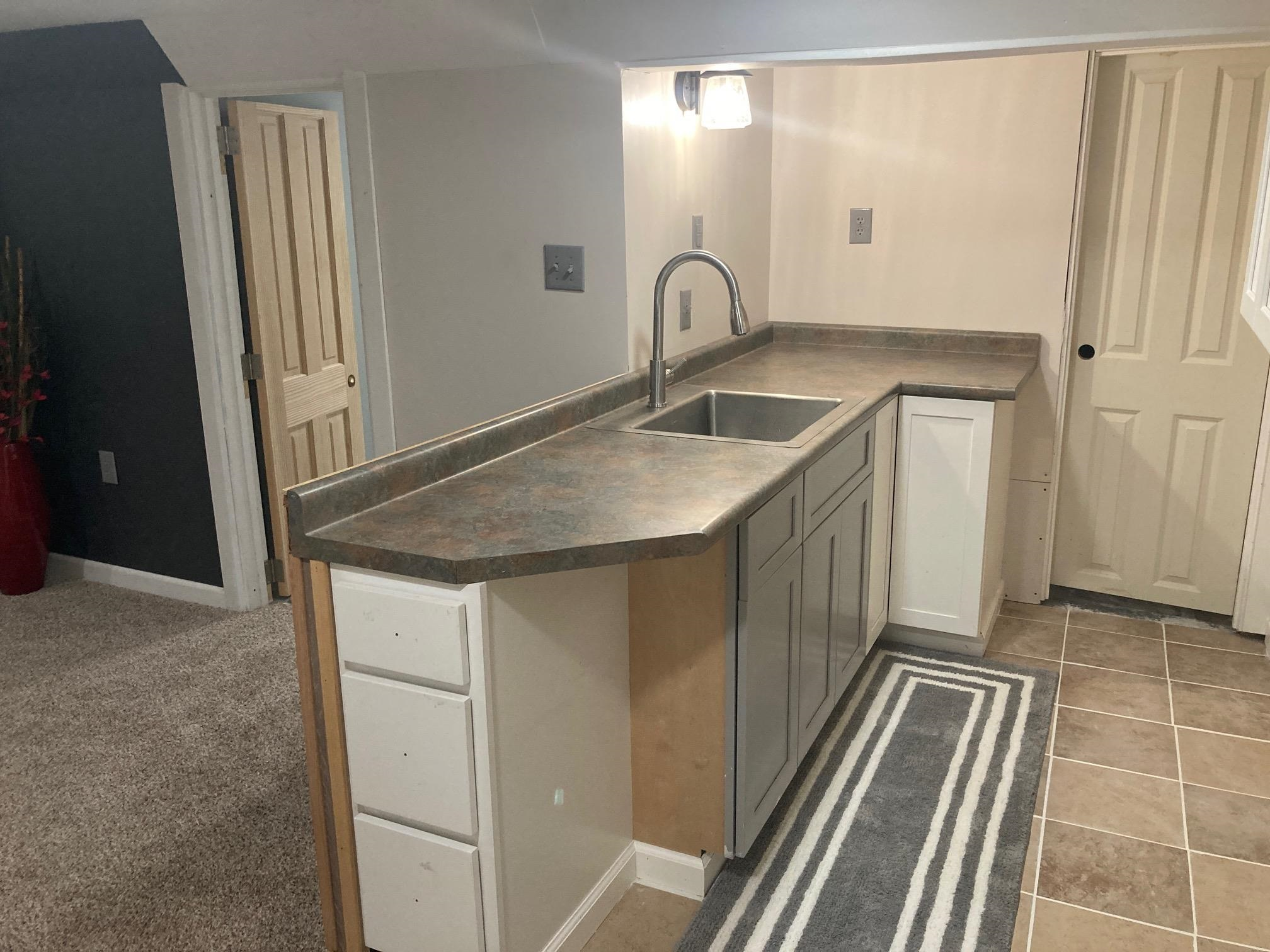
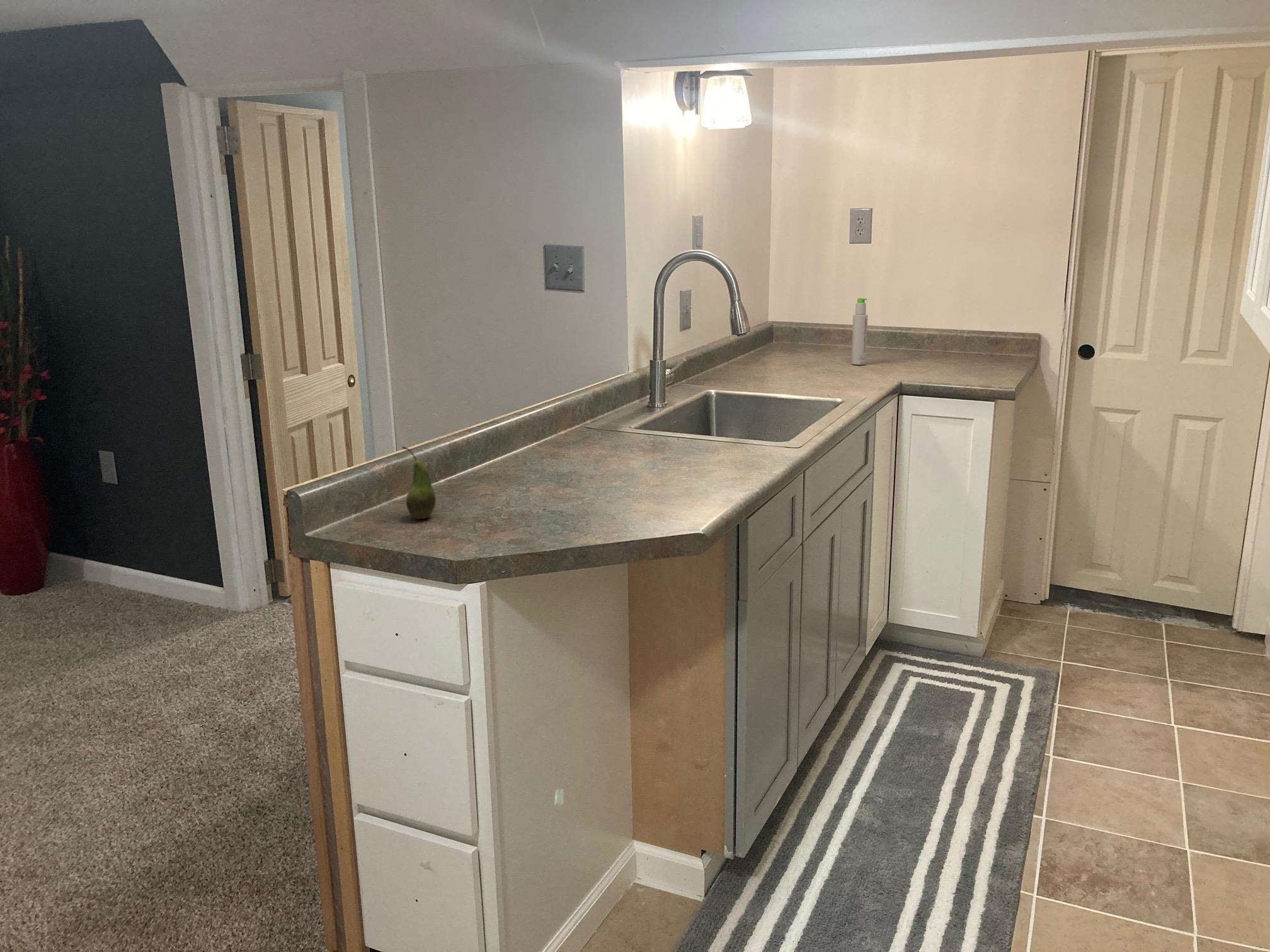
+ bottle [850,297,868,365]
+ fruit [401,446,437,519]
